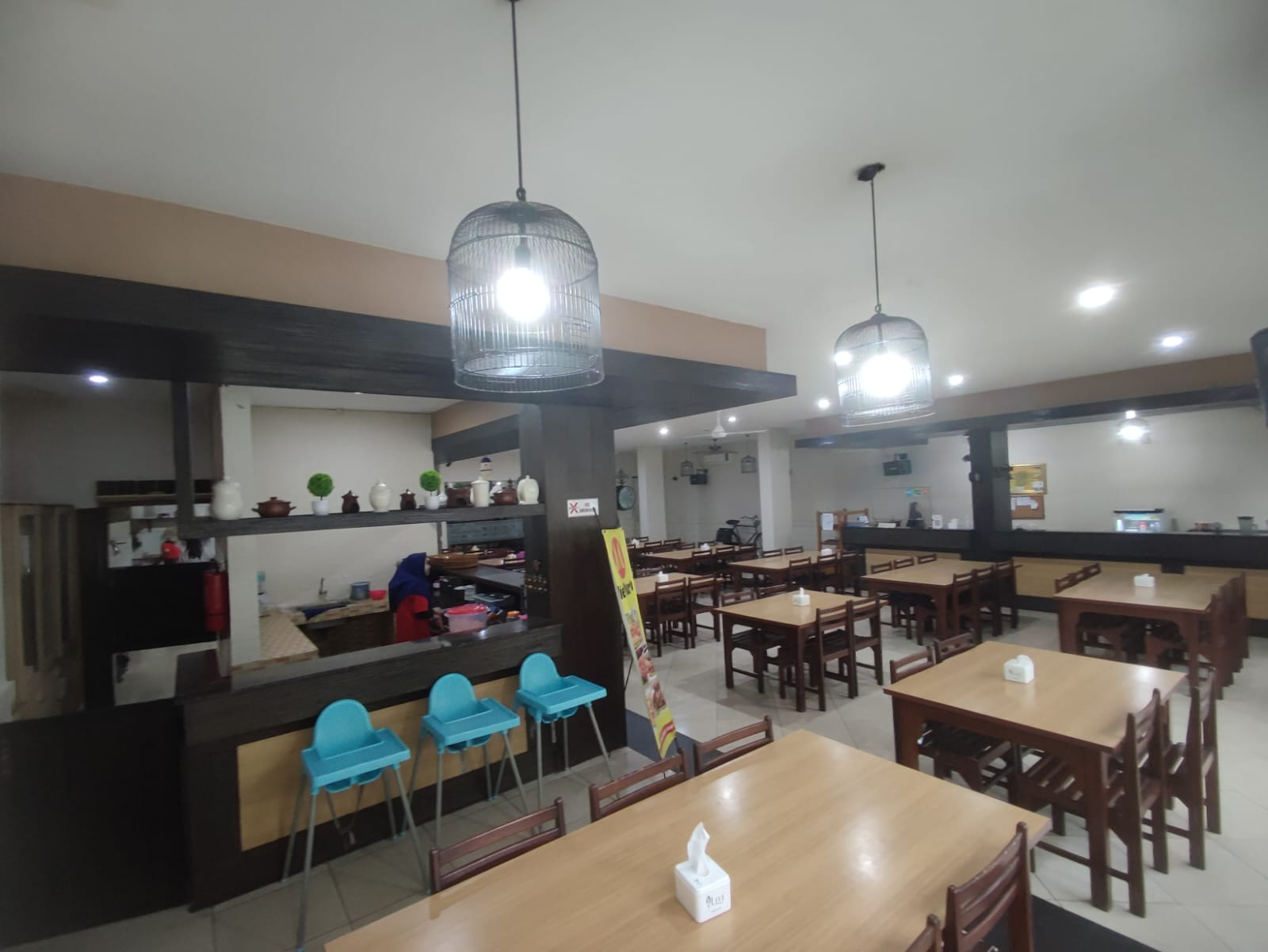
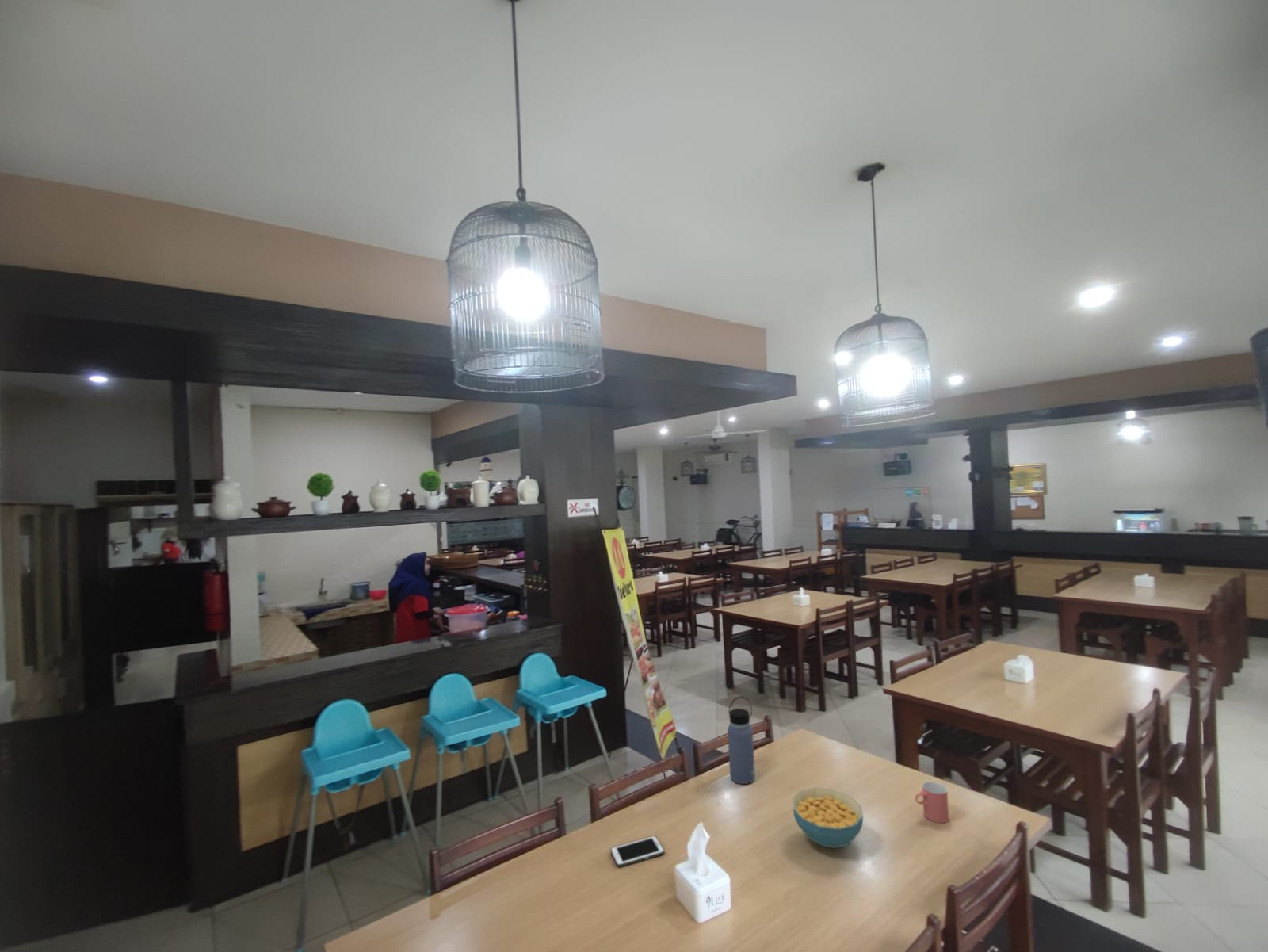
+ cup [915,781,949,824]
+ cereal bowl [792,787,864,849]
+ water bottle [727,696,756,785]
+ cell phone [609,835,666,868]
